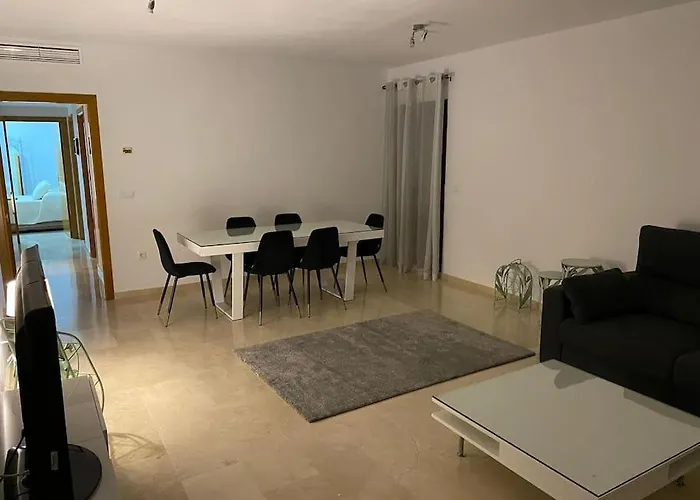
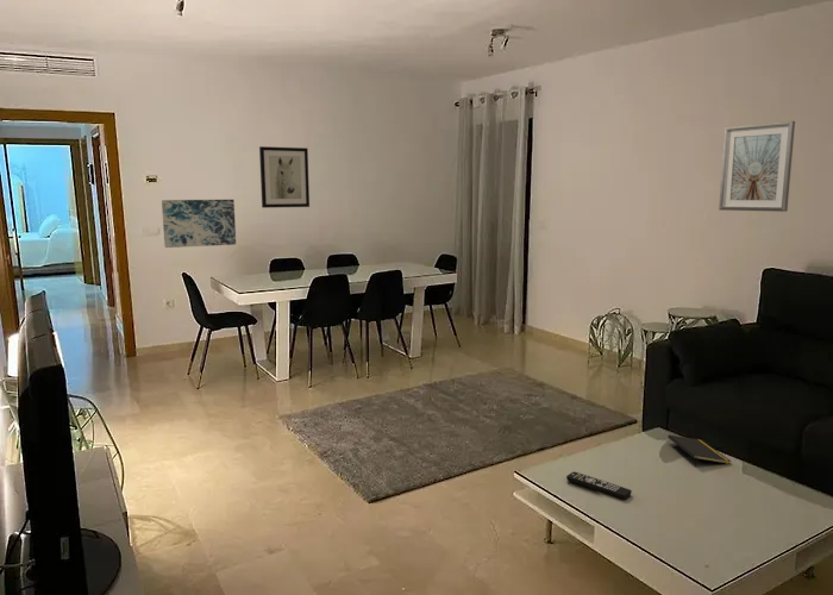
+ remote control [565,470,633,500]
+ wall art [258,145,311,209]
+ notepad [666,433,732,466]
+ picture frame [718,120,796,213]
+ wall art [161,199,237,249]
